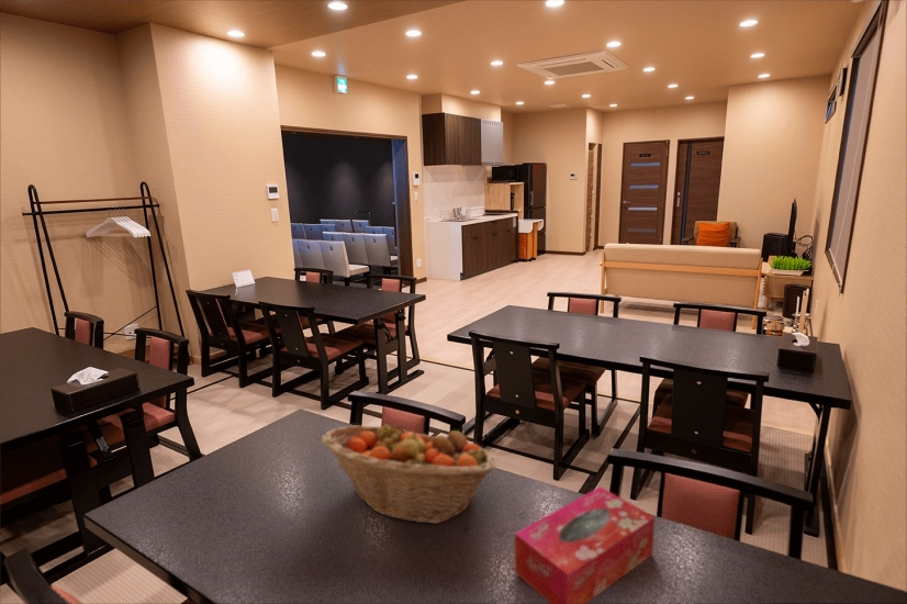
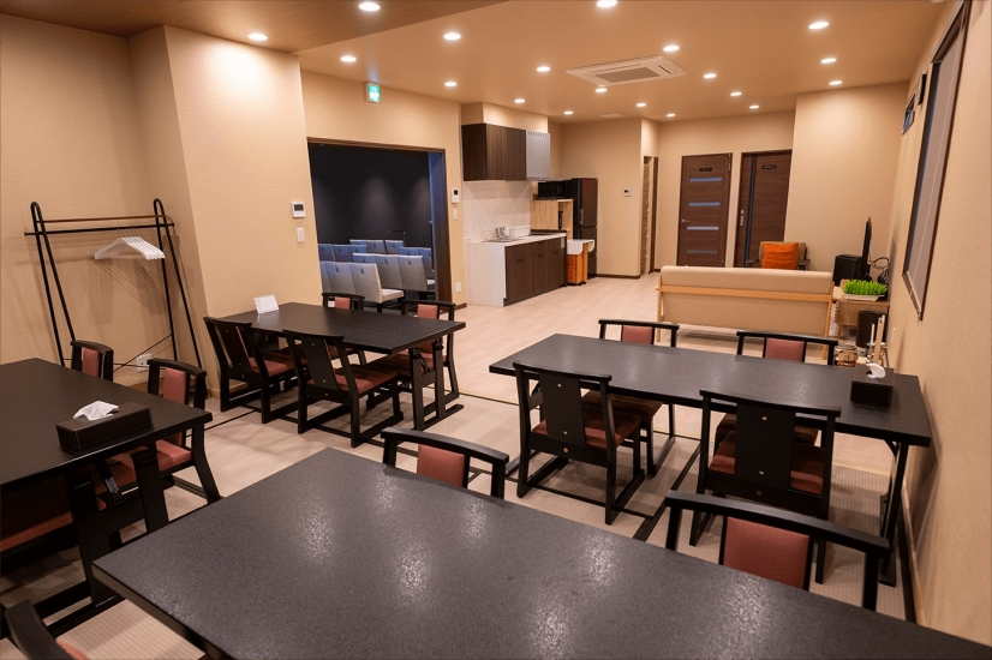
- fruit basket [321,423,497,525]
- tissue box [514,485,656,604]
